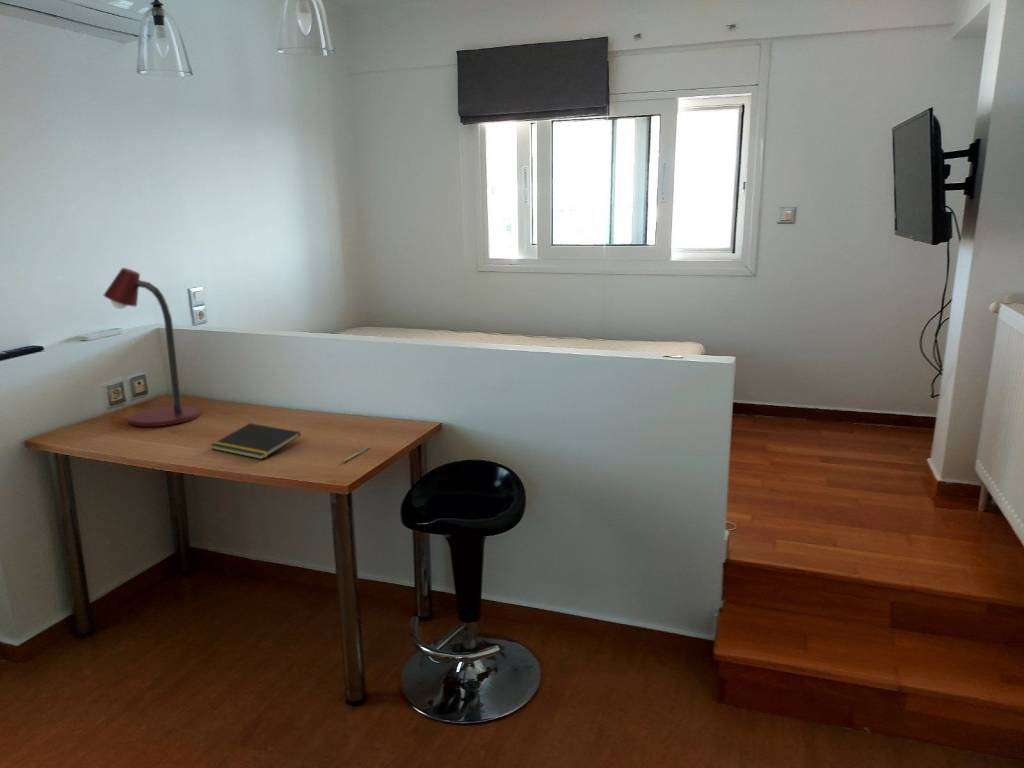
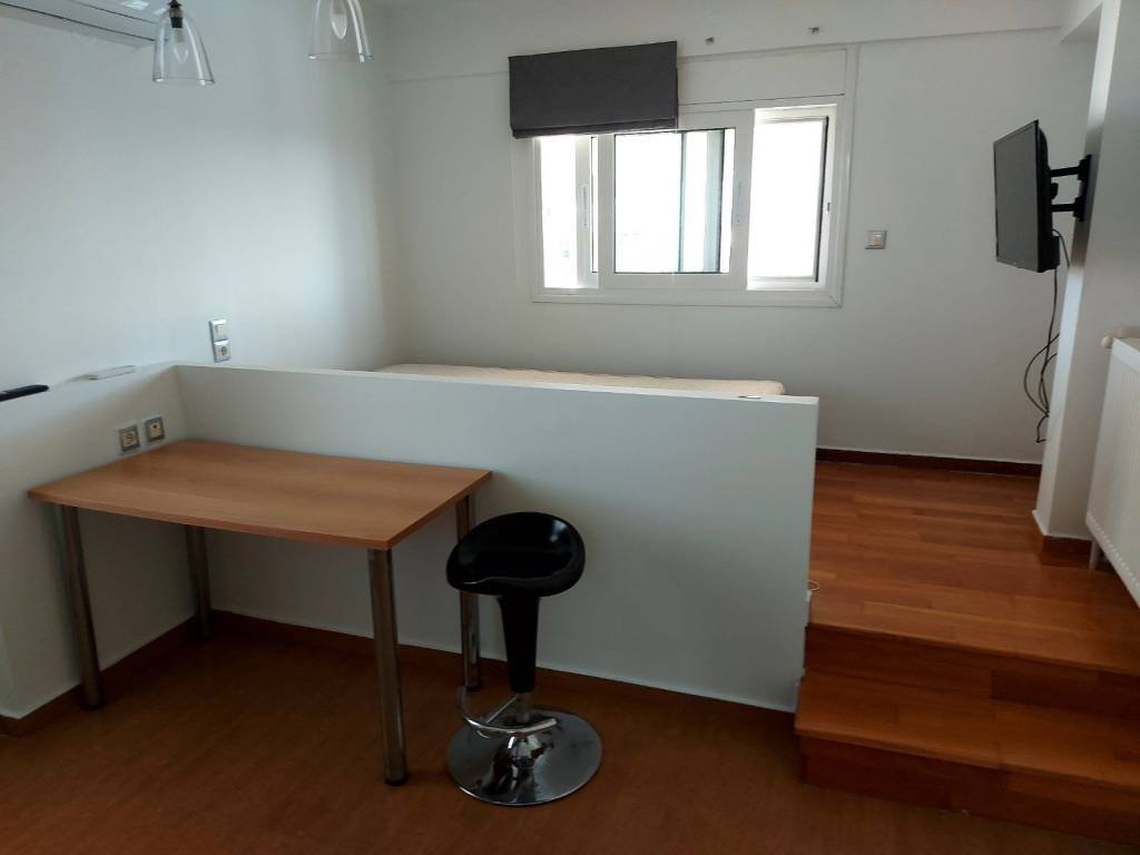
- pen [341,445,371,464]
- notepad [210,422,301,460]
- desk lamp [103,267,201,428]
